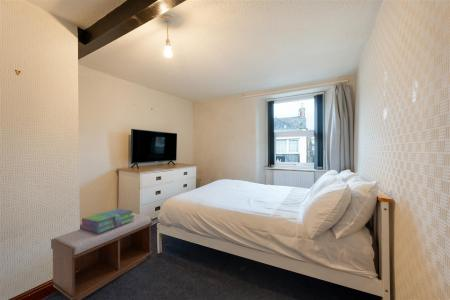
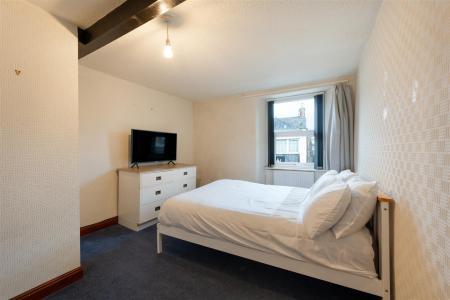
- stack of books [79,208,135,233]
- bench [50,212,153,300]
